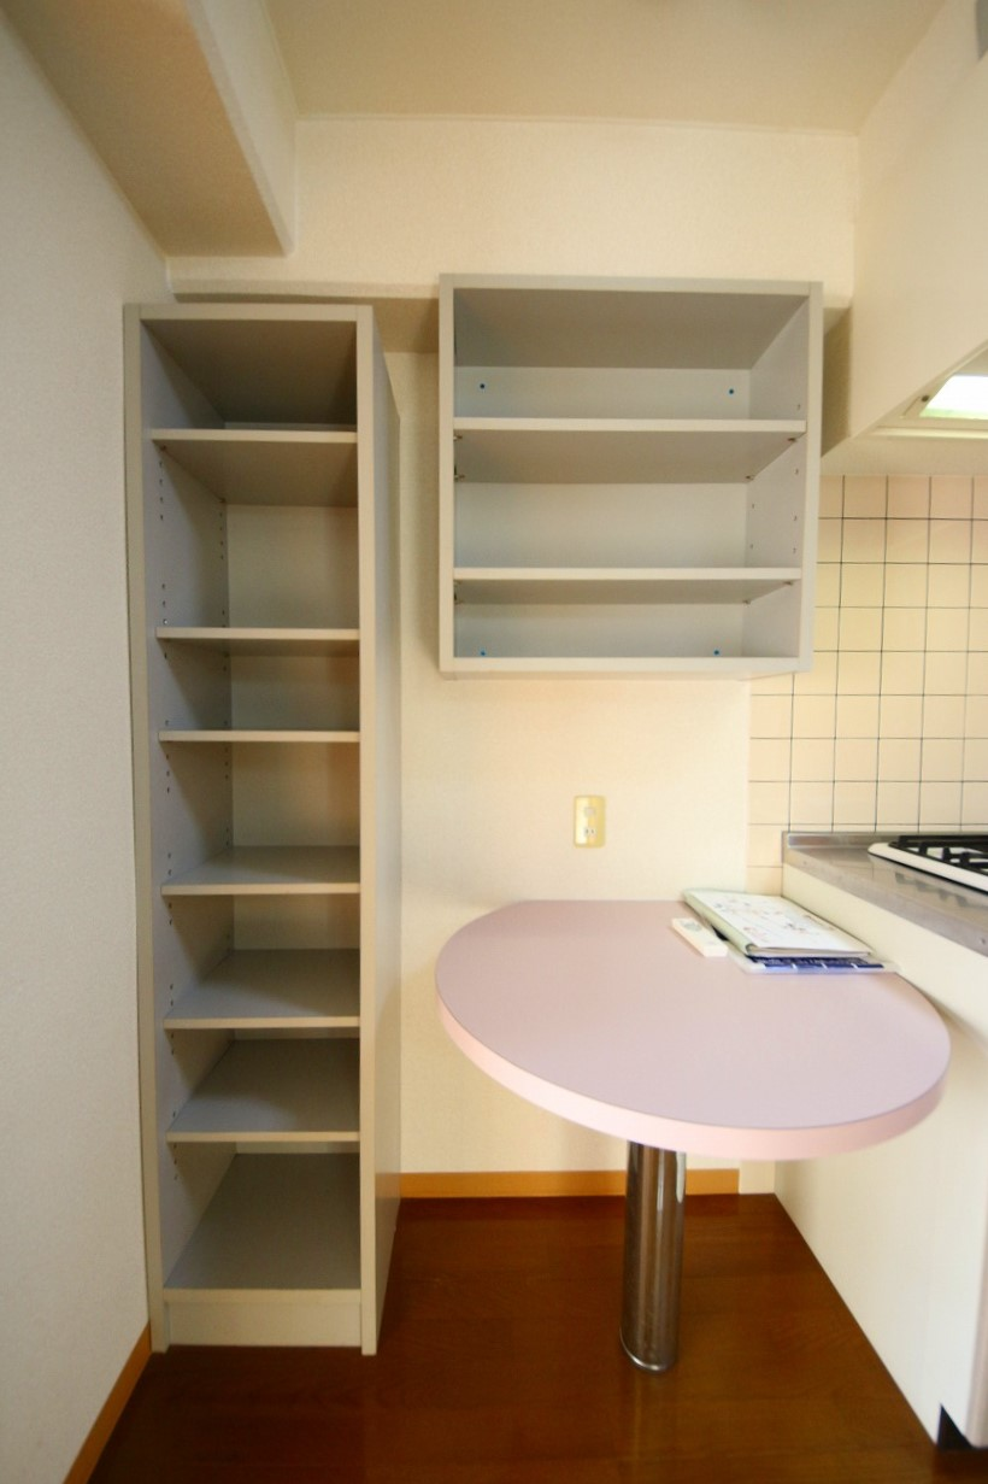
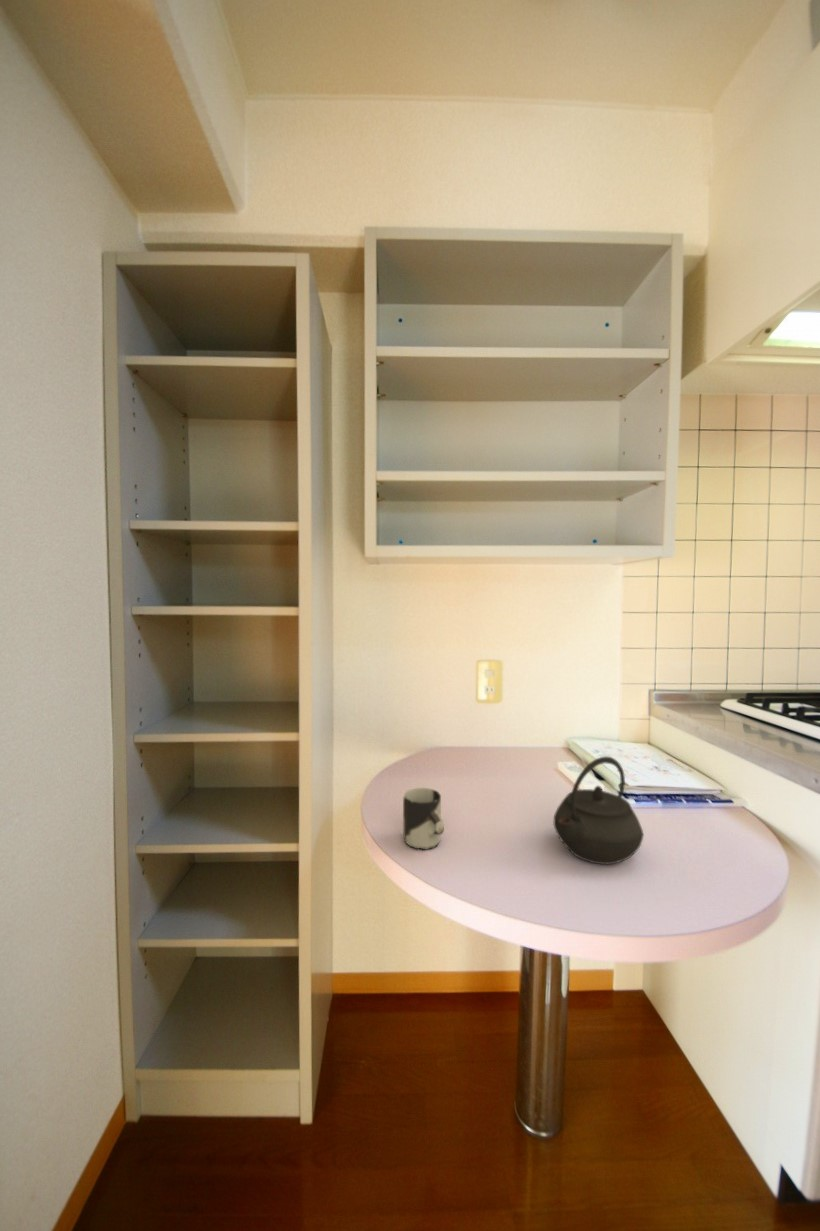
+ cup [402,787,445,851]
+ kettle [552,755,644,865]
